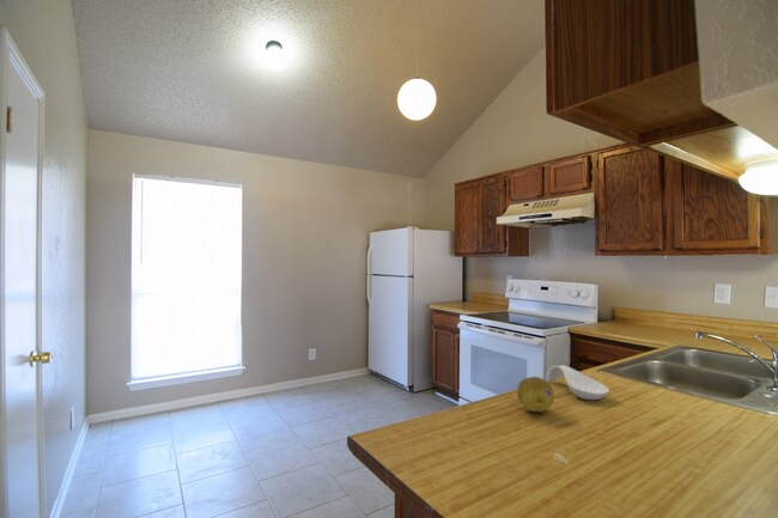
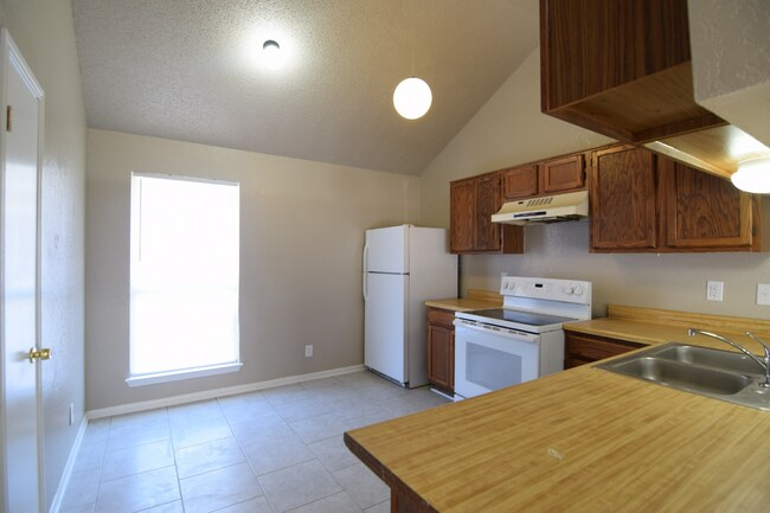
- fruit [516,376,555,413]
- spoon rest [545,364,610,401]
